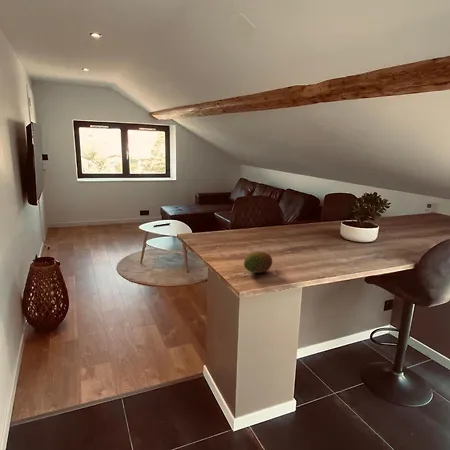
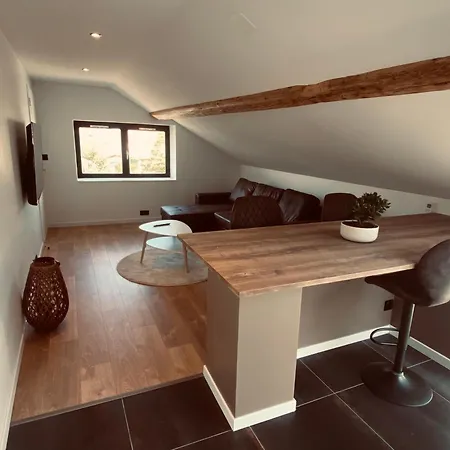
- fruit [243,250,273,274]
